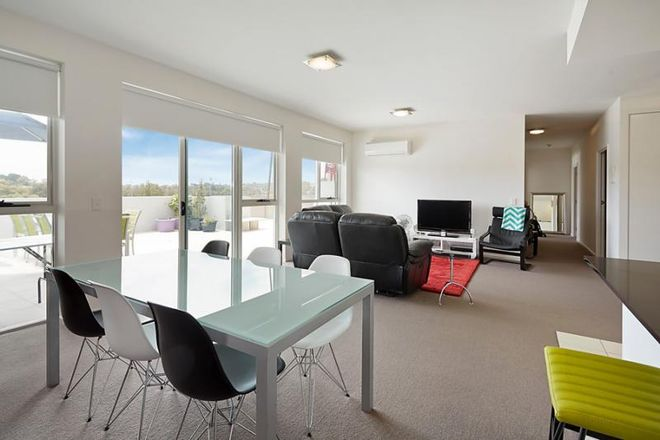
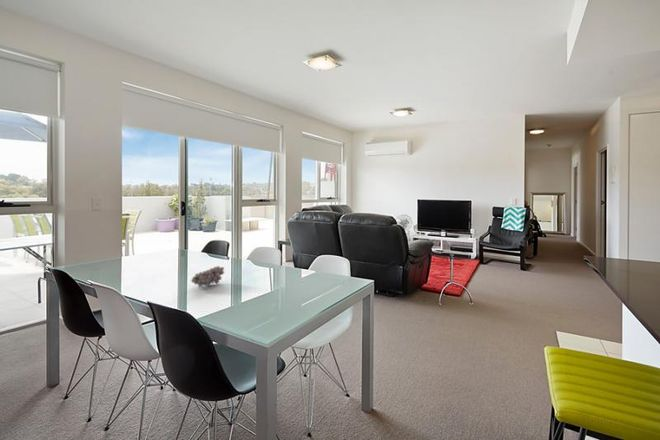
+ fruit [190,265,225,288]
